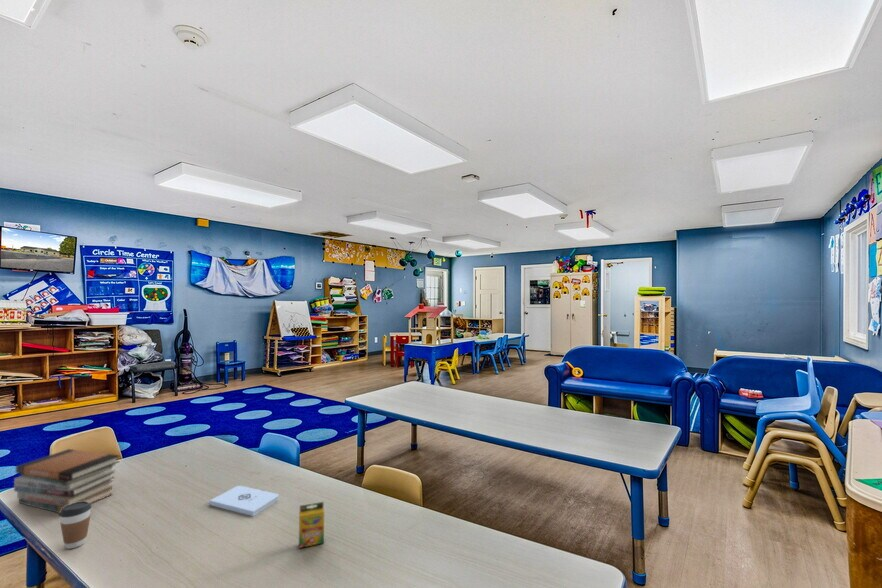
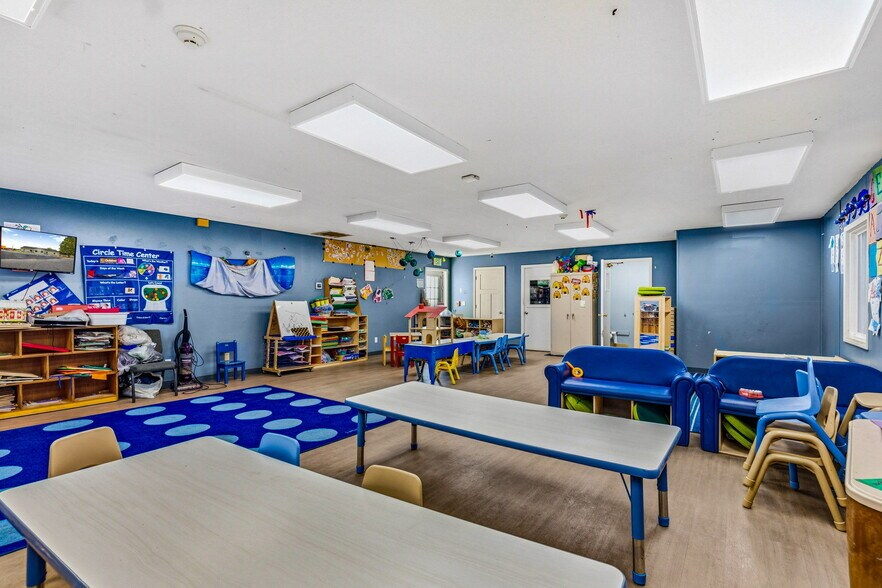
- book stack [13,448,121,514]
- notepad [209,485,280,517]
- crayon box [298,501,325,549]
- coffee cup [58,501,93,550]
